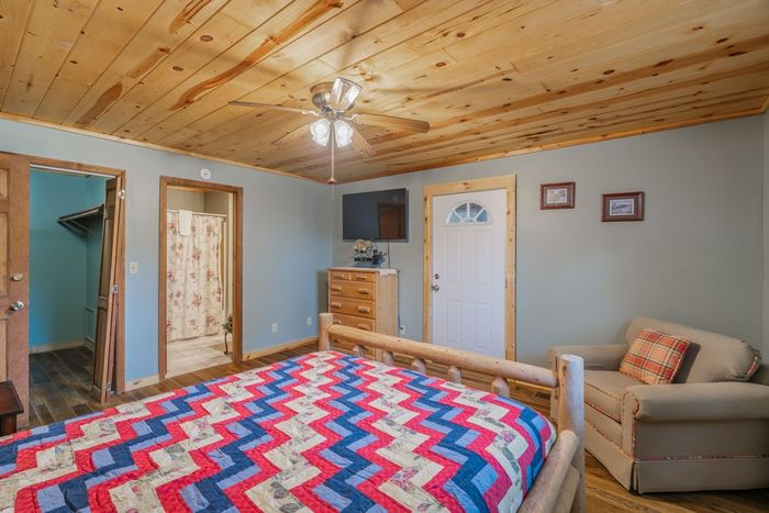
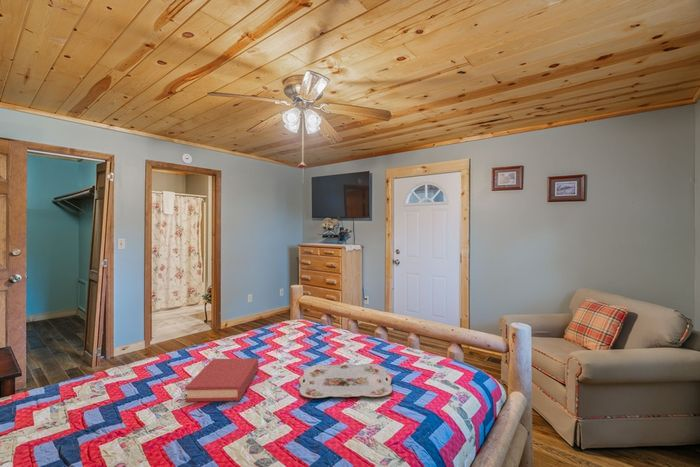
+ hardback book [184,357,259,403]
+ serving tray [298,363,393,399]
